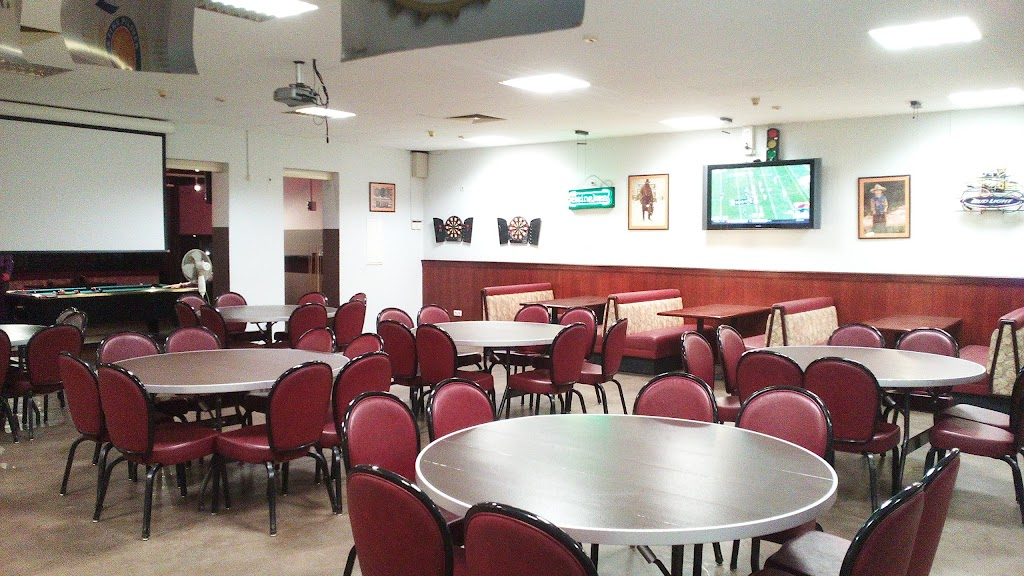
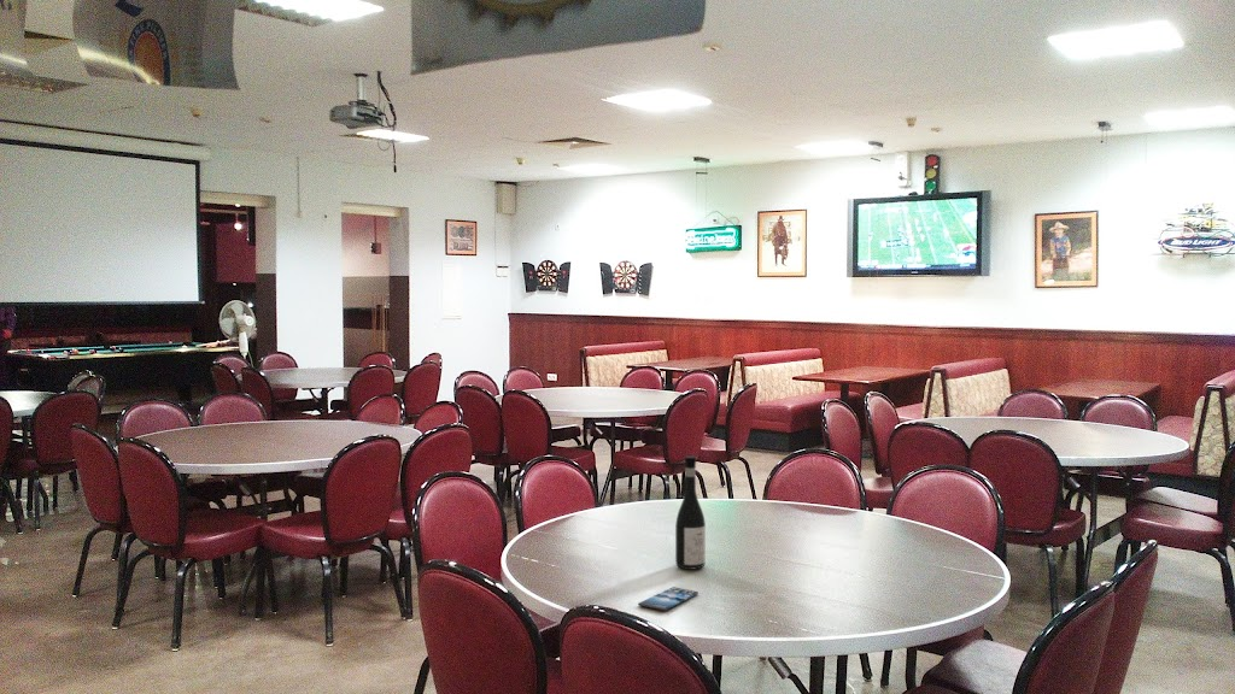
+ smartphone [637,586,700,612]
+ wine bottle [674,455,707,571]
